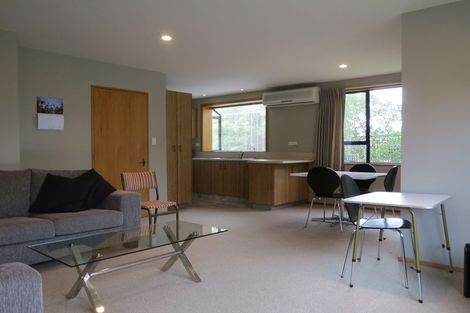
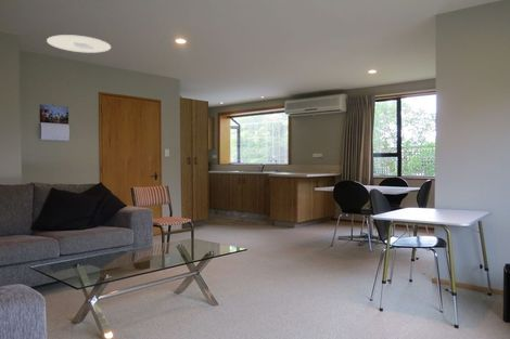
+ ceiling light [46,34,112,54]
